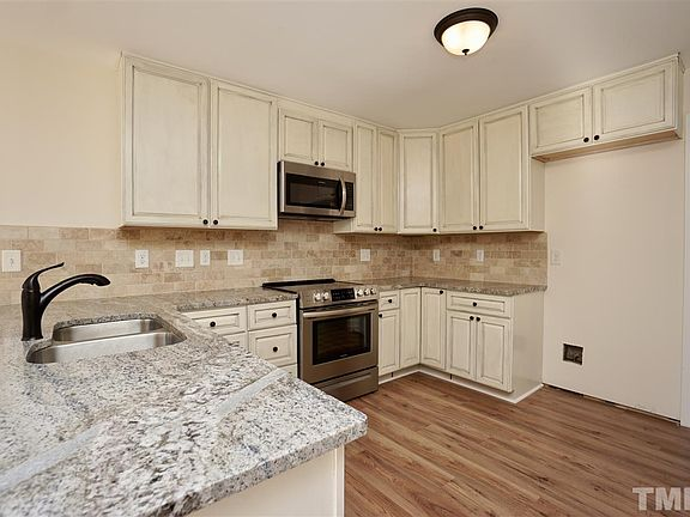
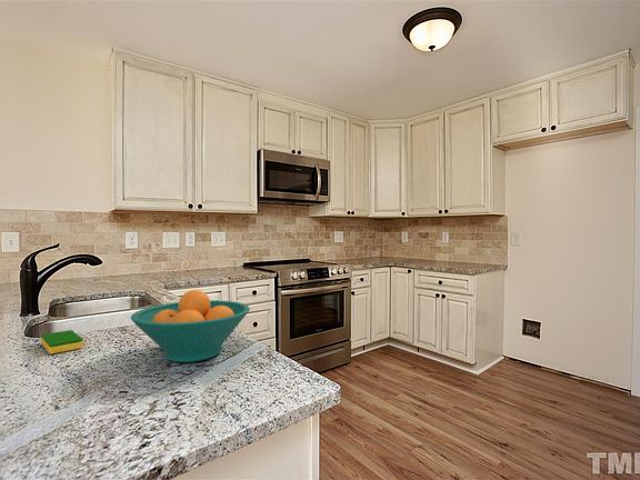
+ fruit bowl [130,289,251,363]
+ dish sponge [40,329,84,354]
